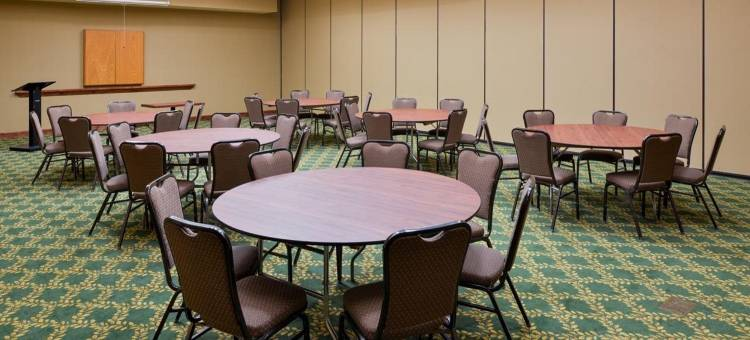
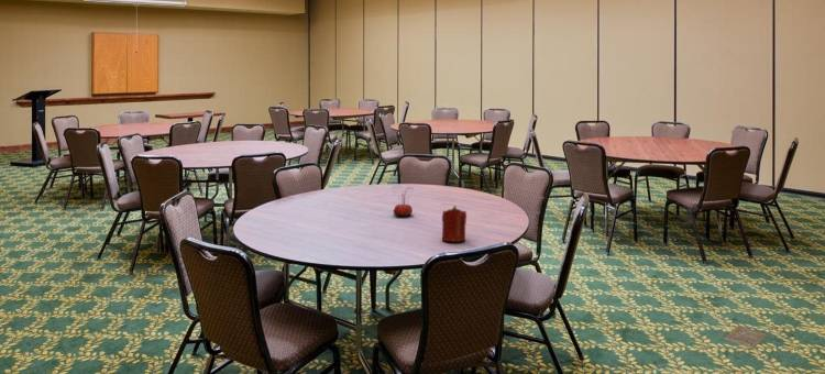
+ flower [392,185,415,217]
+ candle [441,205,468,243]
